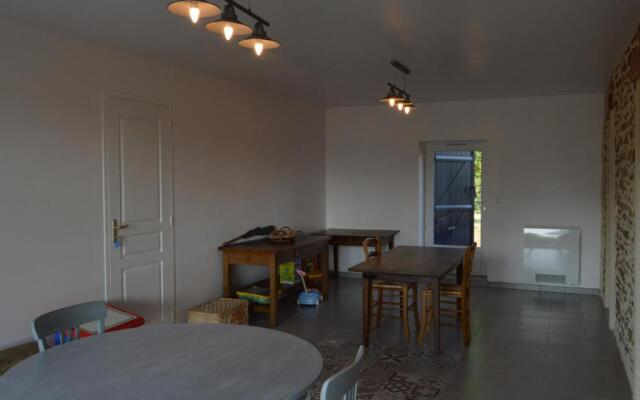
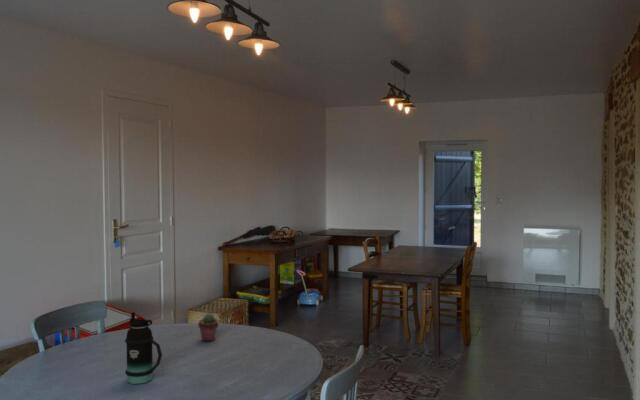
+ bottle [124,311,163,385]
+ potted succulent [197,313,219,342]
